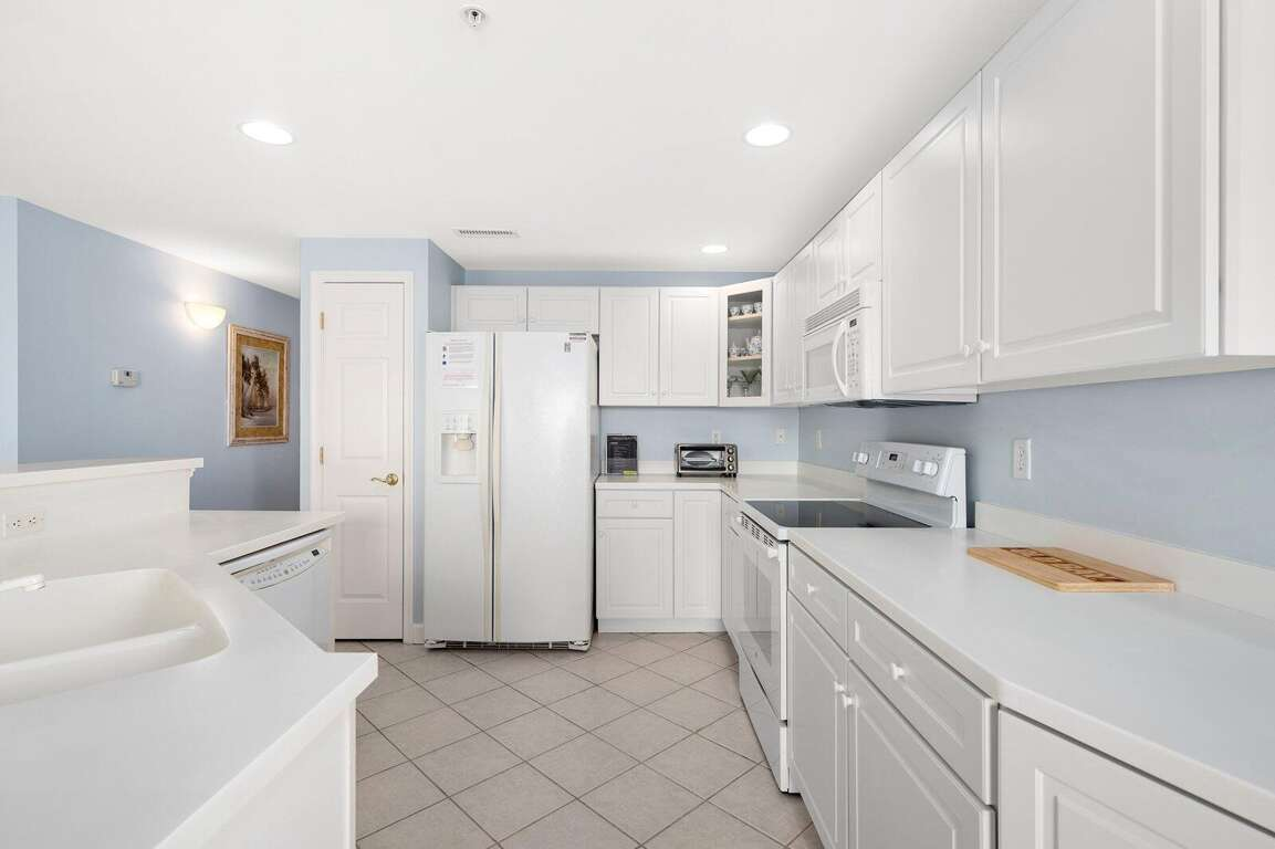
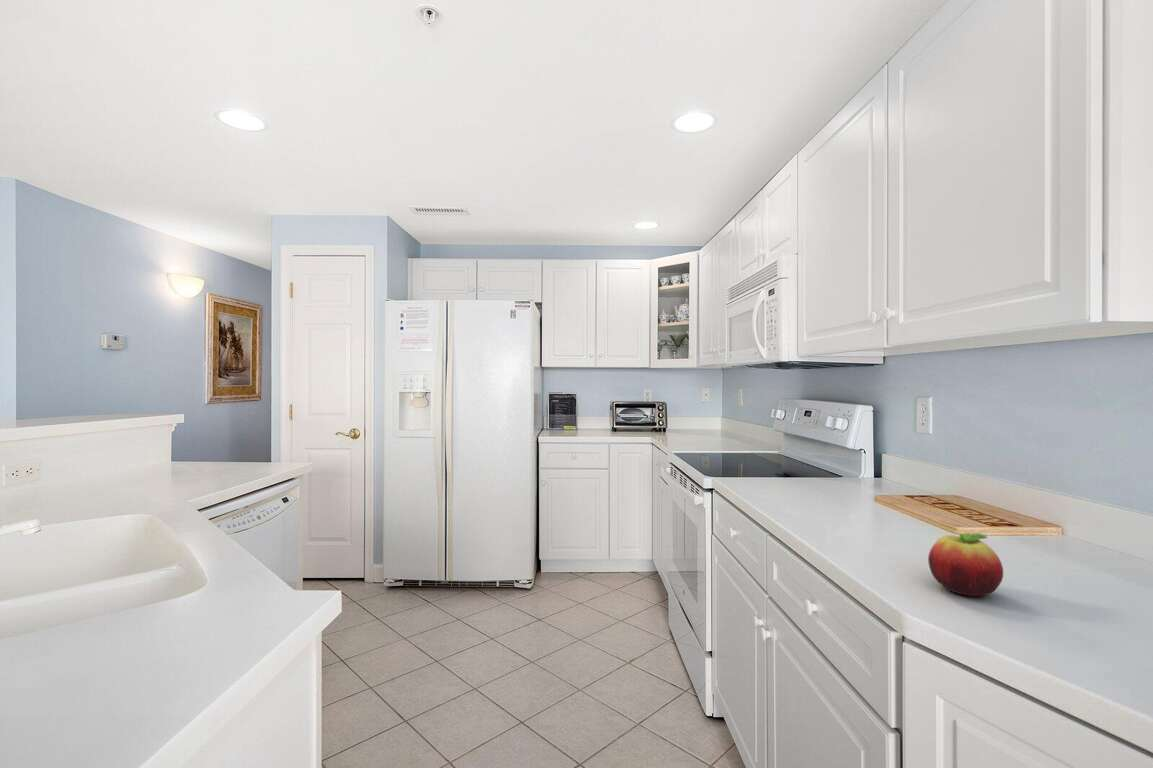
+ fruit [927,532,1004,597]
